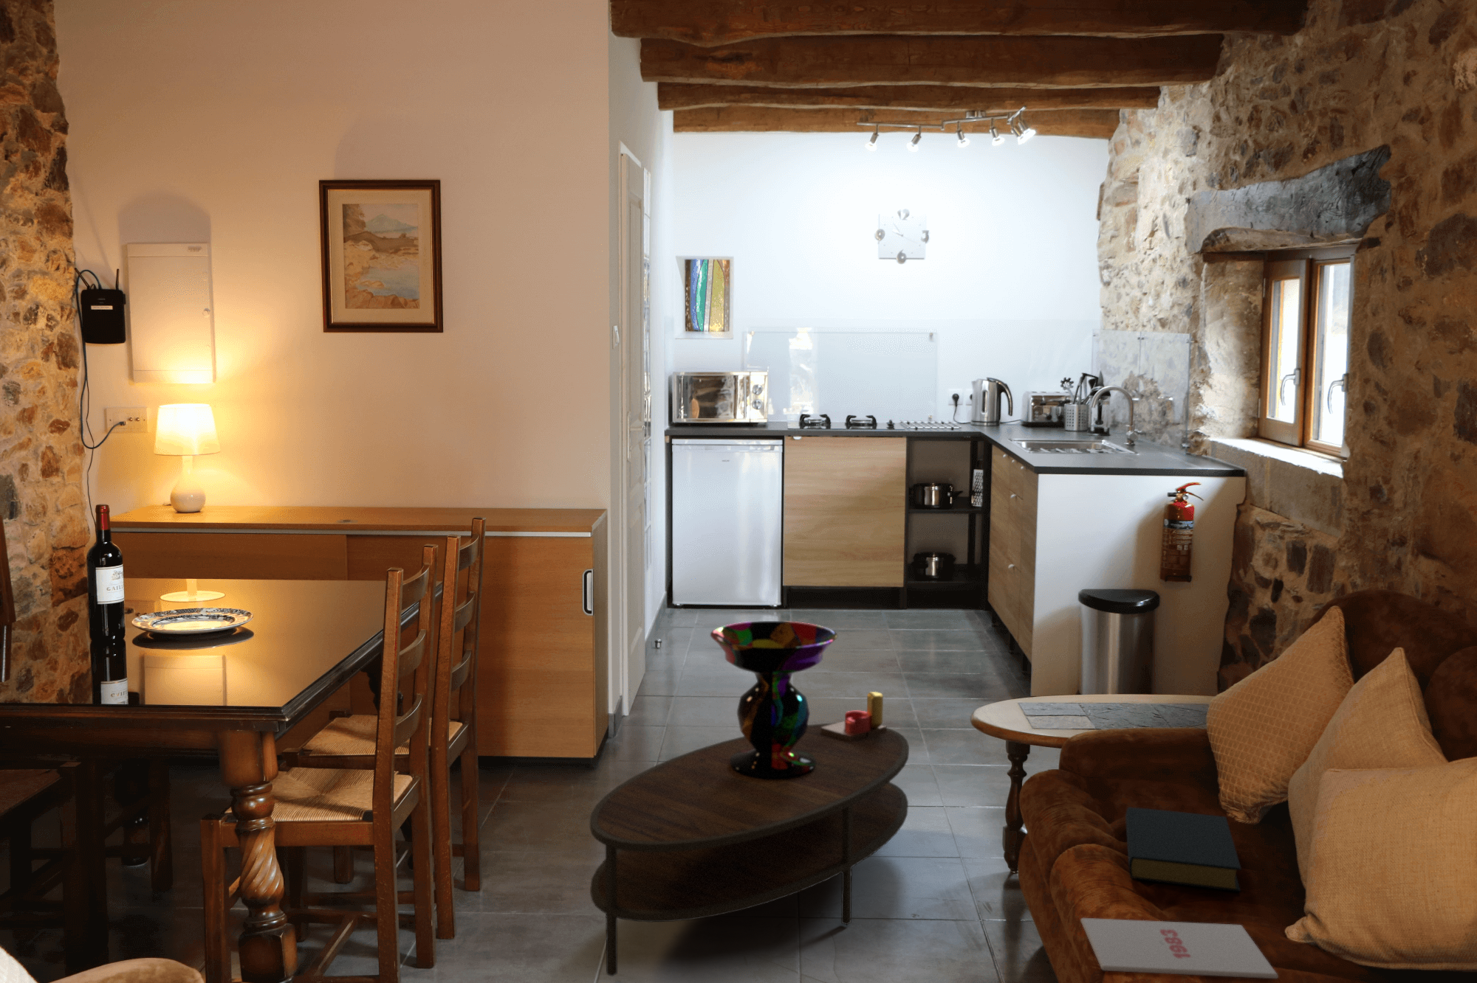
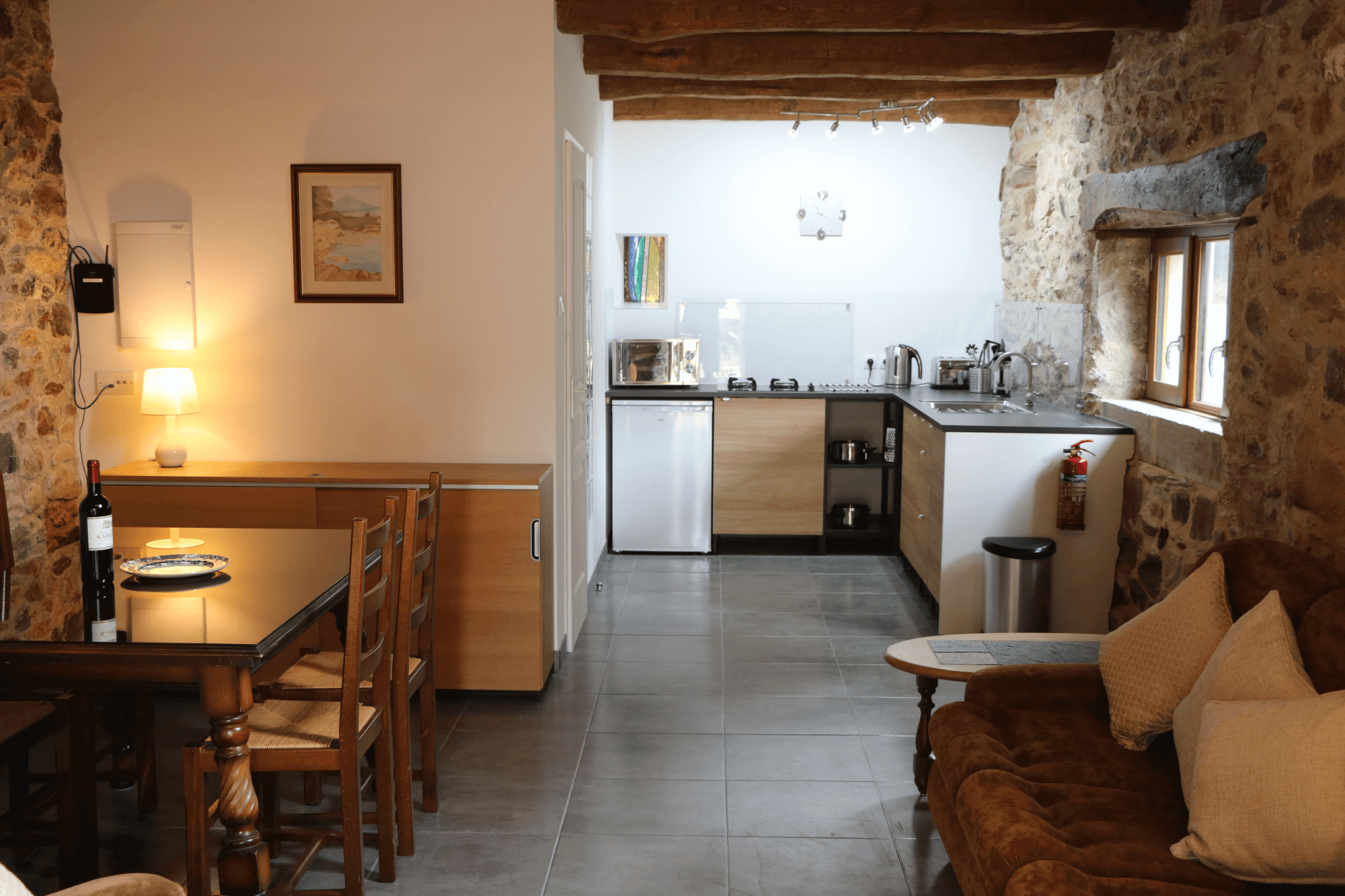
- hardback book [1124,806,1242,892]
- decorative bowl [709,620,838,779]
- magazine [1079,917,1279,980]
- candle [821,691,887,742]
- coffee table [590,723,910,978]
